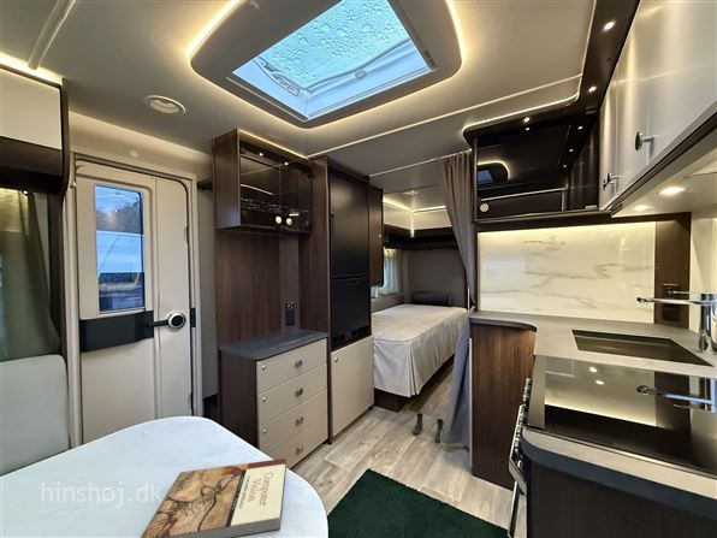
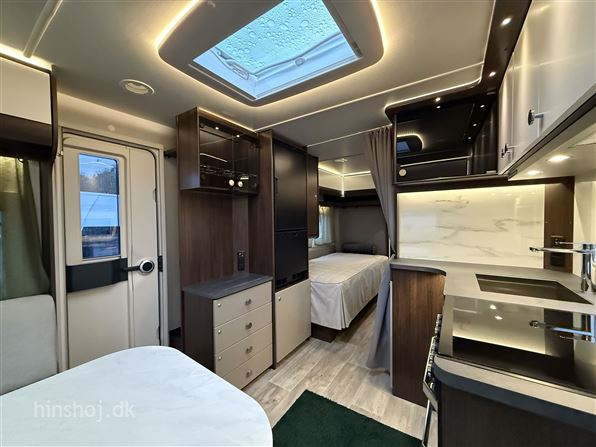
- book [140,457,288,538]
- boots [411,412,445,443]
